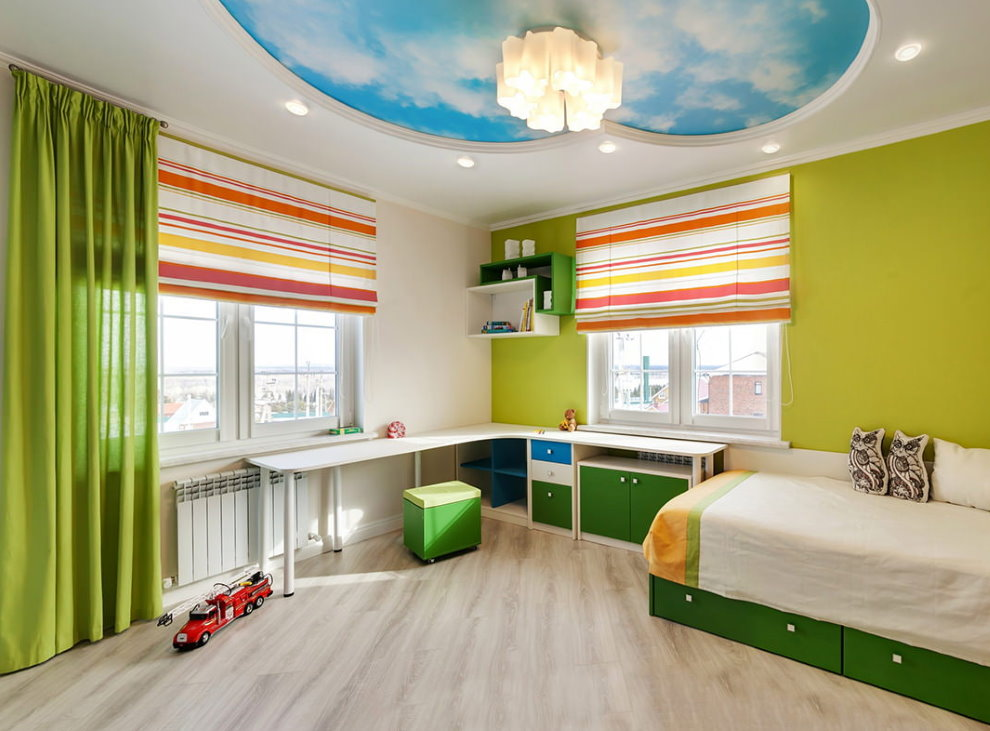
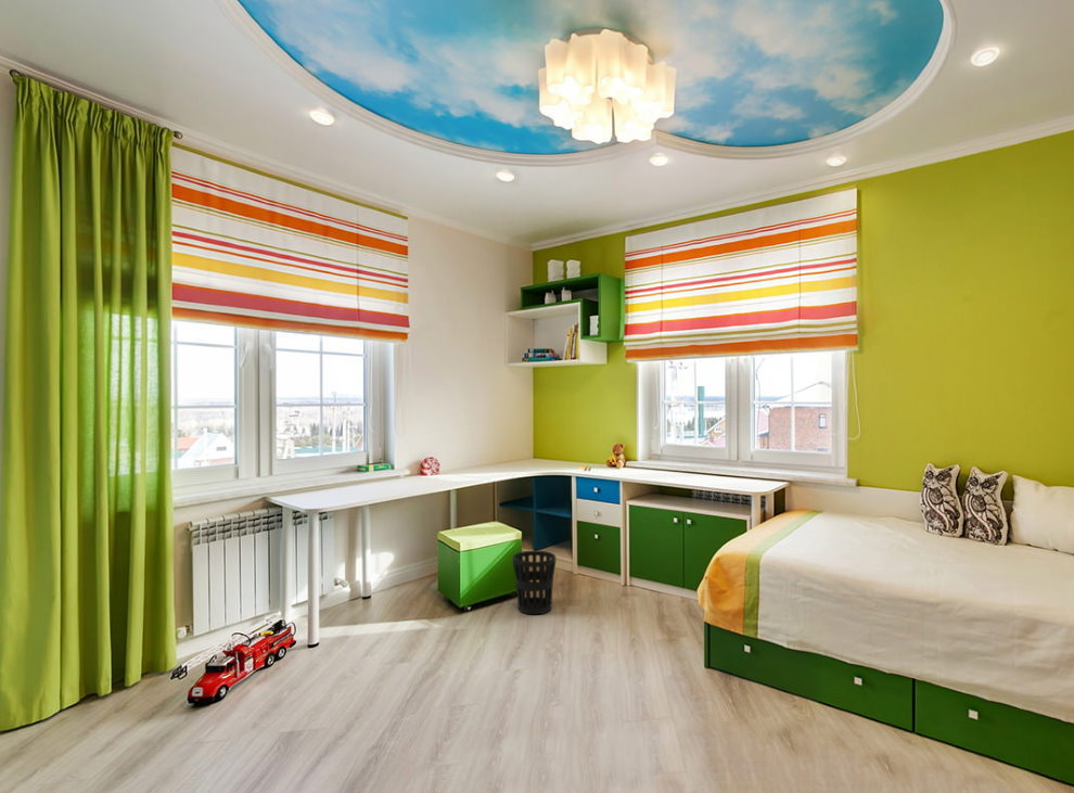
+ wastebasket [512,550,557,615]
